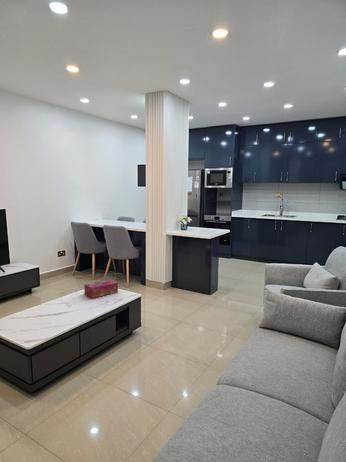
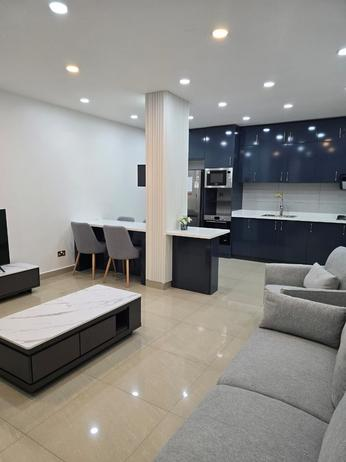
- tissue box [83,279,119,299]
